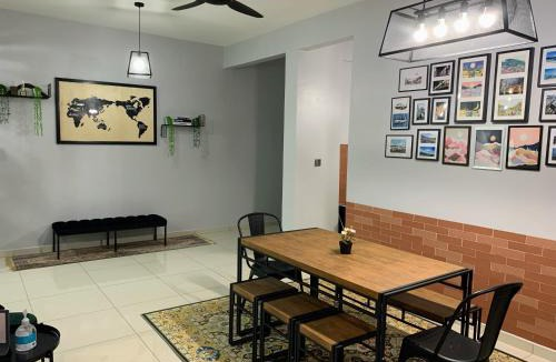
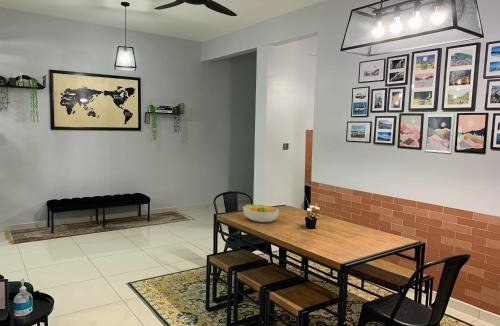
+ fruit bowl [242,204,280,223]
